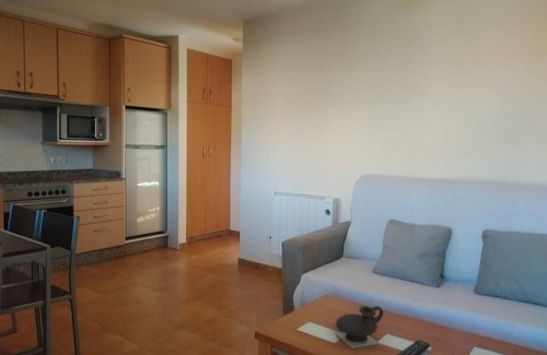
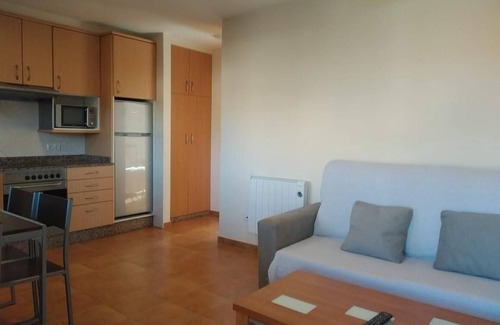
- teapot [335,305,384,350]
